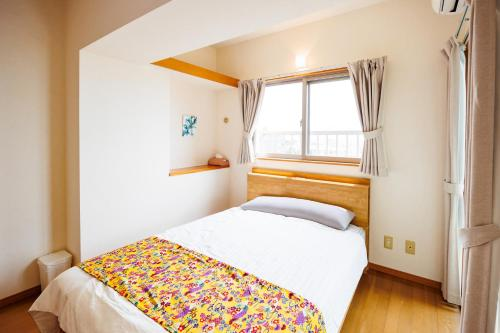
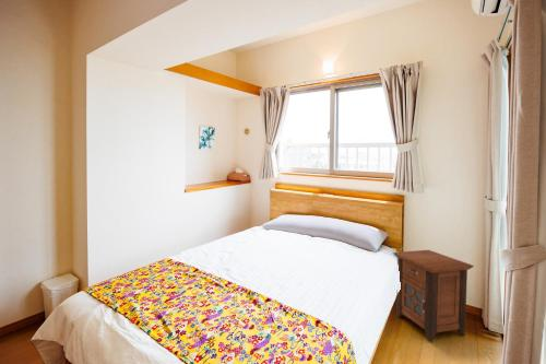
+ nightstand [392,249,475,342]
